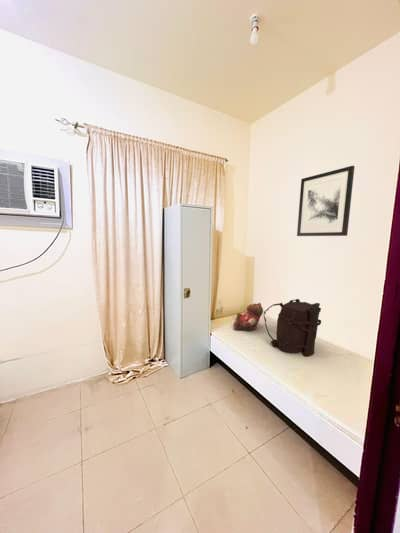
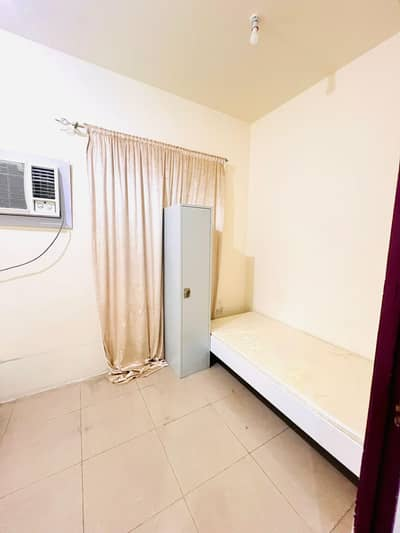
- teddy bear [232,302,264,332]
- wall art [296,165,356,237]
- backpack [263,298,322,358]
